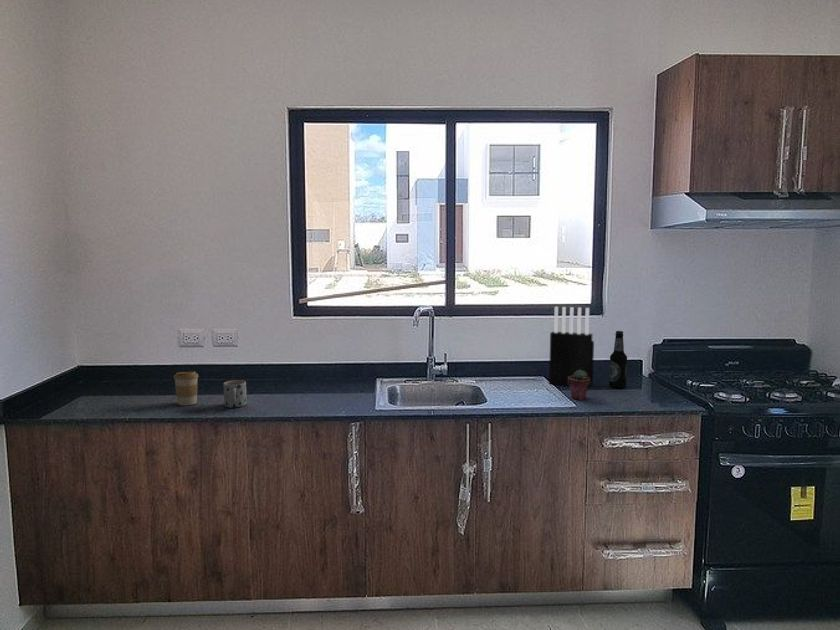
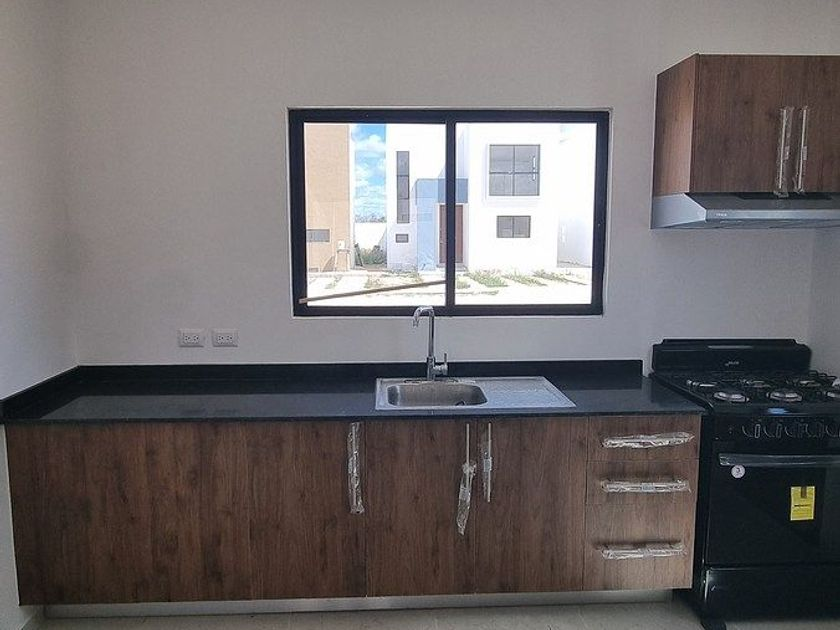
- bottle [608,330,628,389]
- mug [222,379,248,409]
- potted succulent [568,370,590,401]
- knife block [548,306,595,389]
- coffee cup [173,371,200,406]
